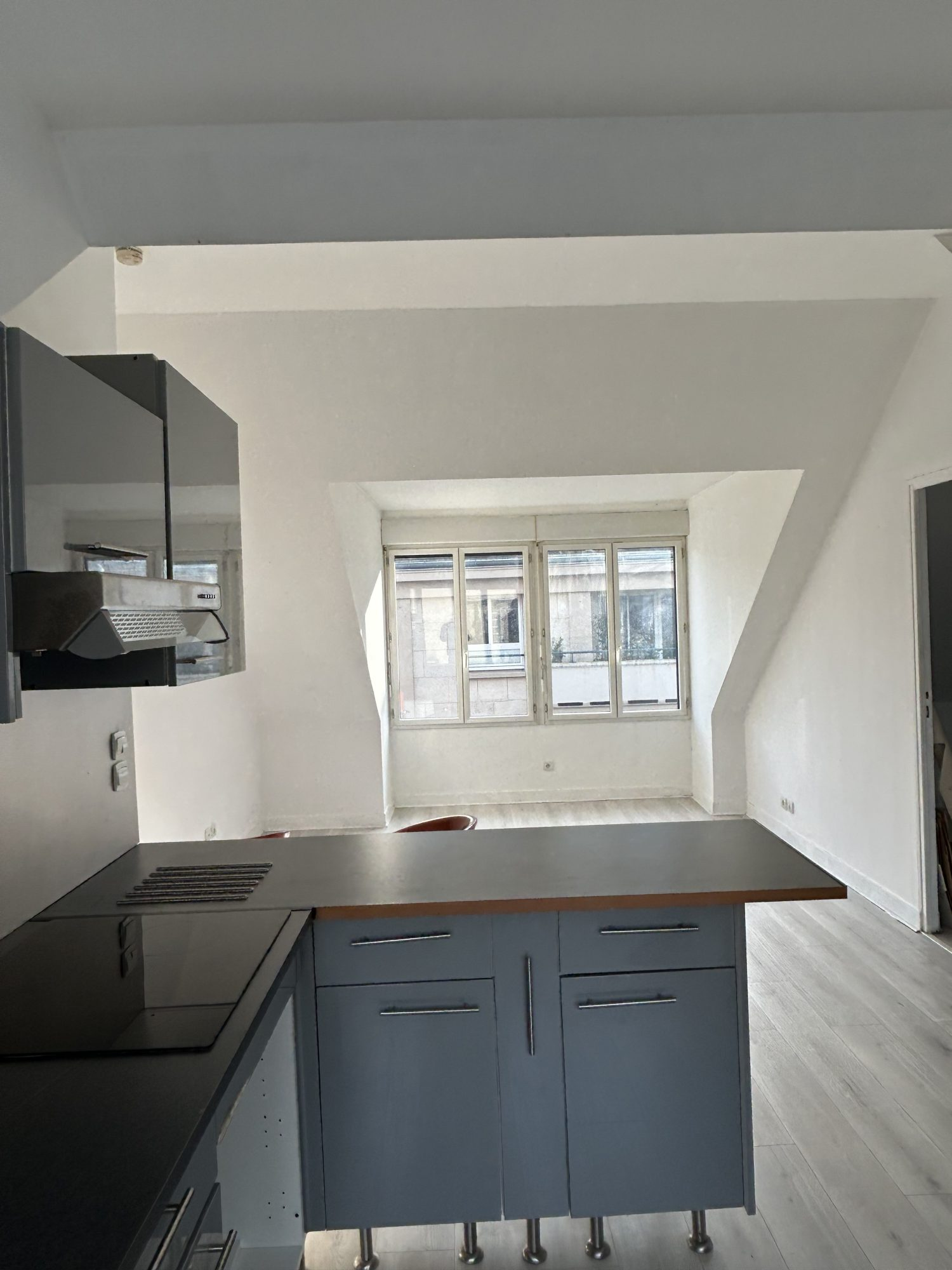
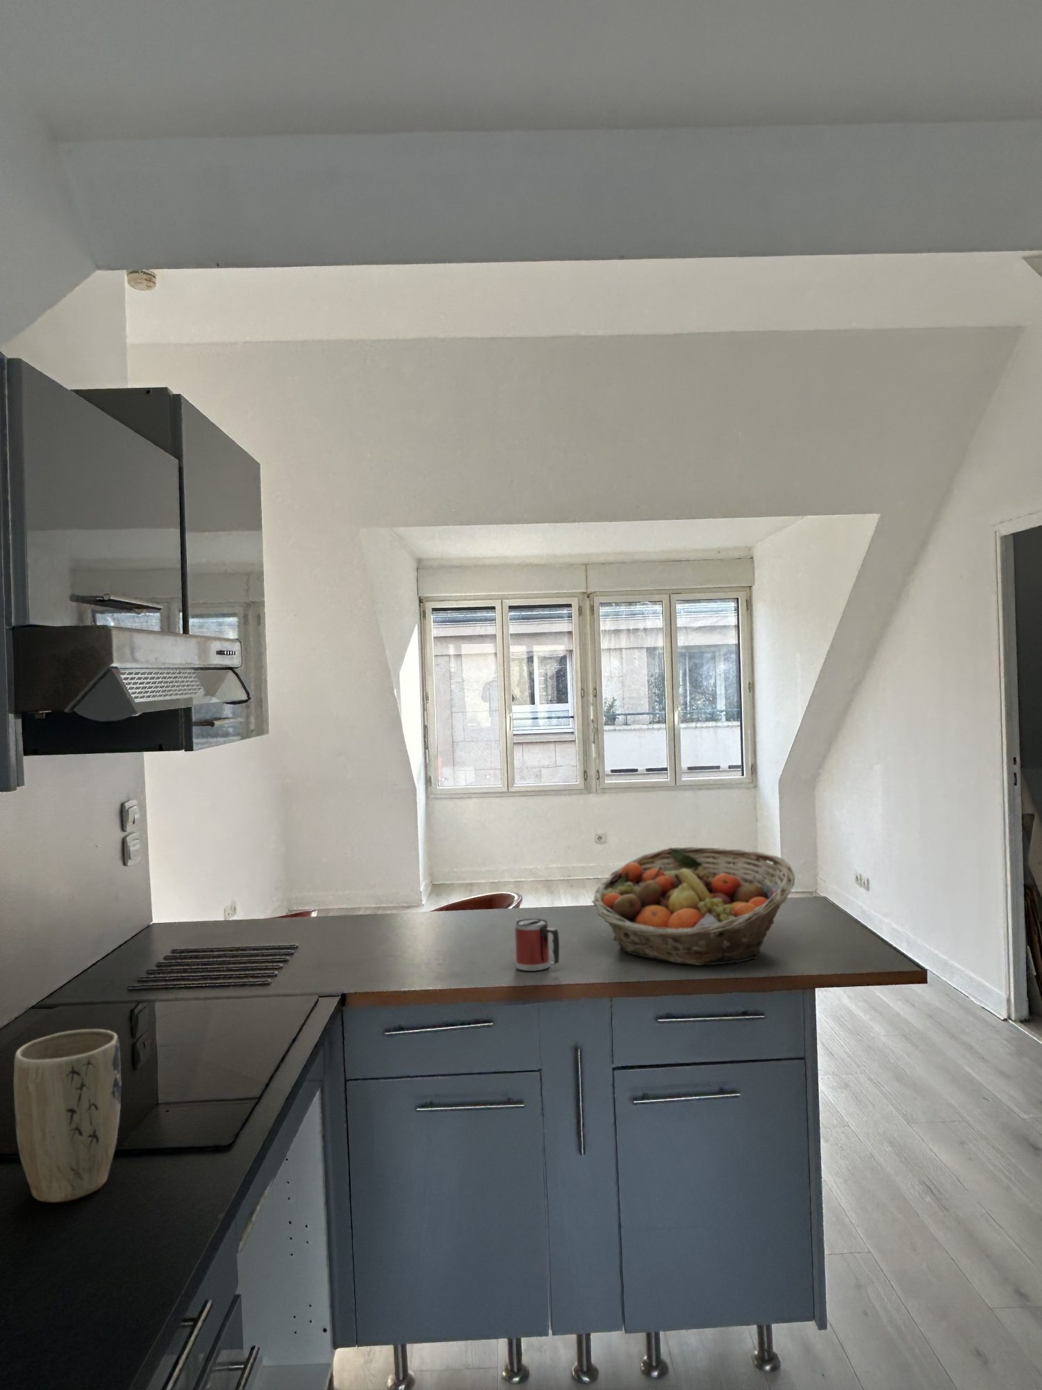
+ plant pot [13,1029,123,1203]
+ fruit basket [591,846,796,966]
+ mug [514,918,560,972]
